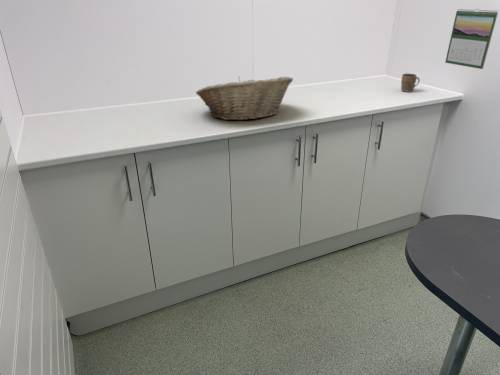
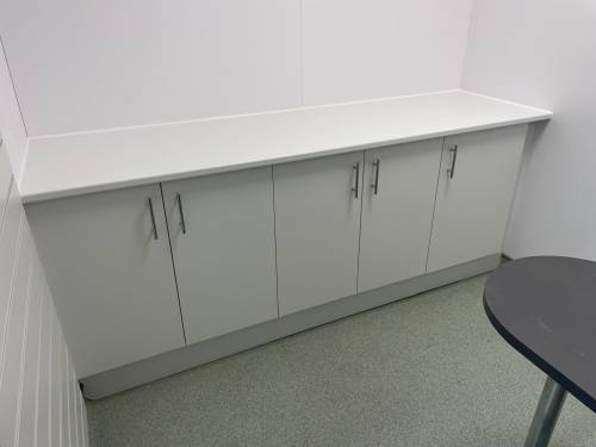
- calendar [444,8,499,70]
- fruit basket [195,76,294,121]
- mug [400,73,421,93]
